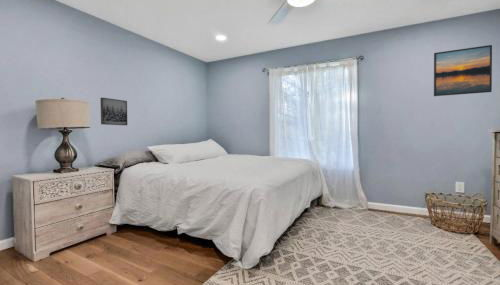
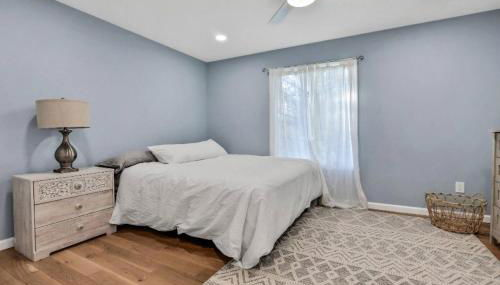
- wall art [99,97,128,126]
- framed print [433,44,493,97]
